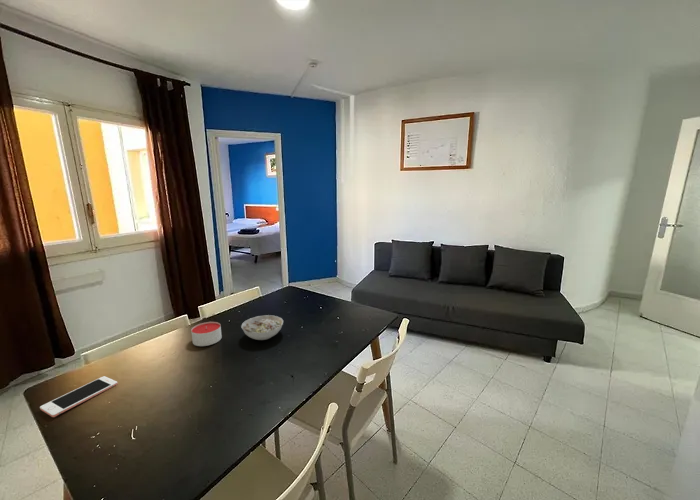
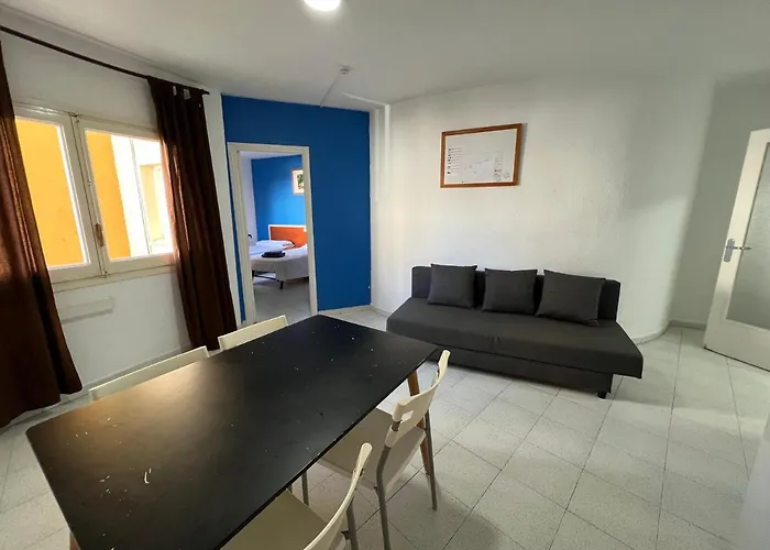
- bowl [240,314,284,341]
- cell phone [39,375,119,418]
- candle [190,321,223,347]
